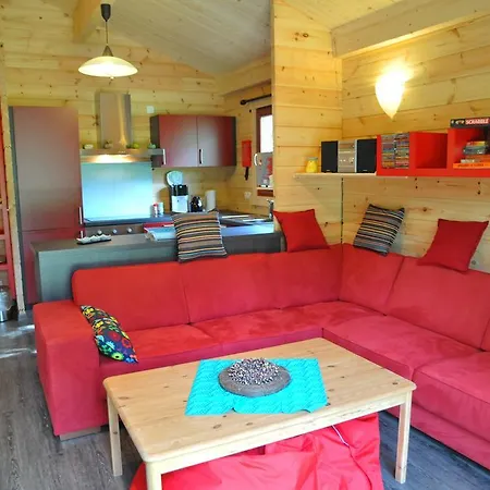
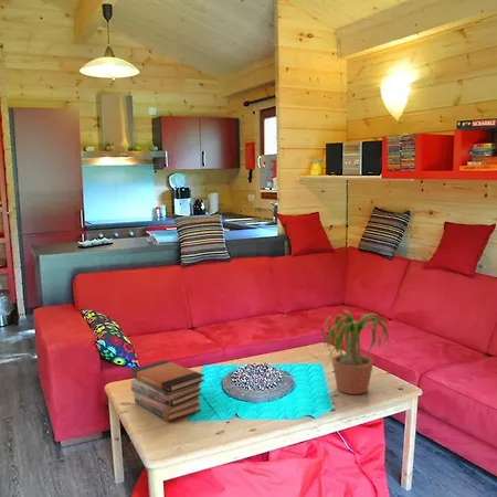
+ book stack [130,359,205,422]
+ potted plant [319,309,398,395]
